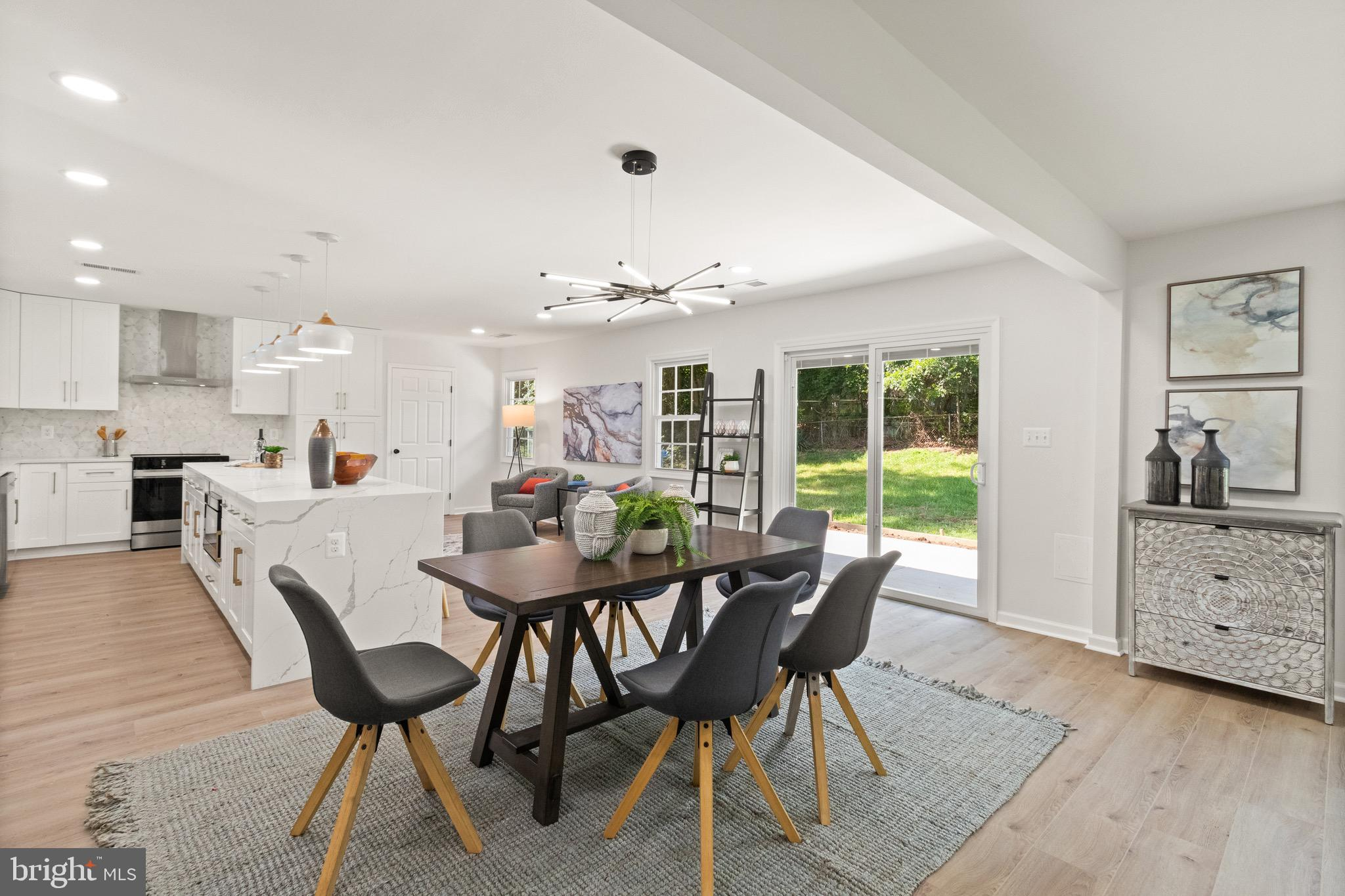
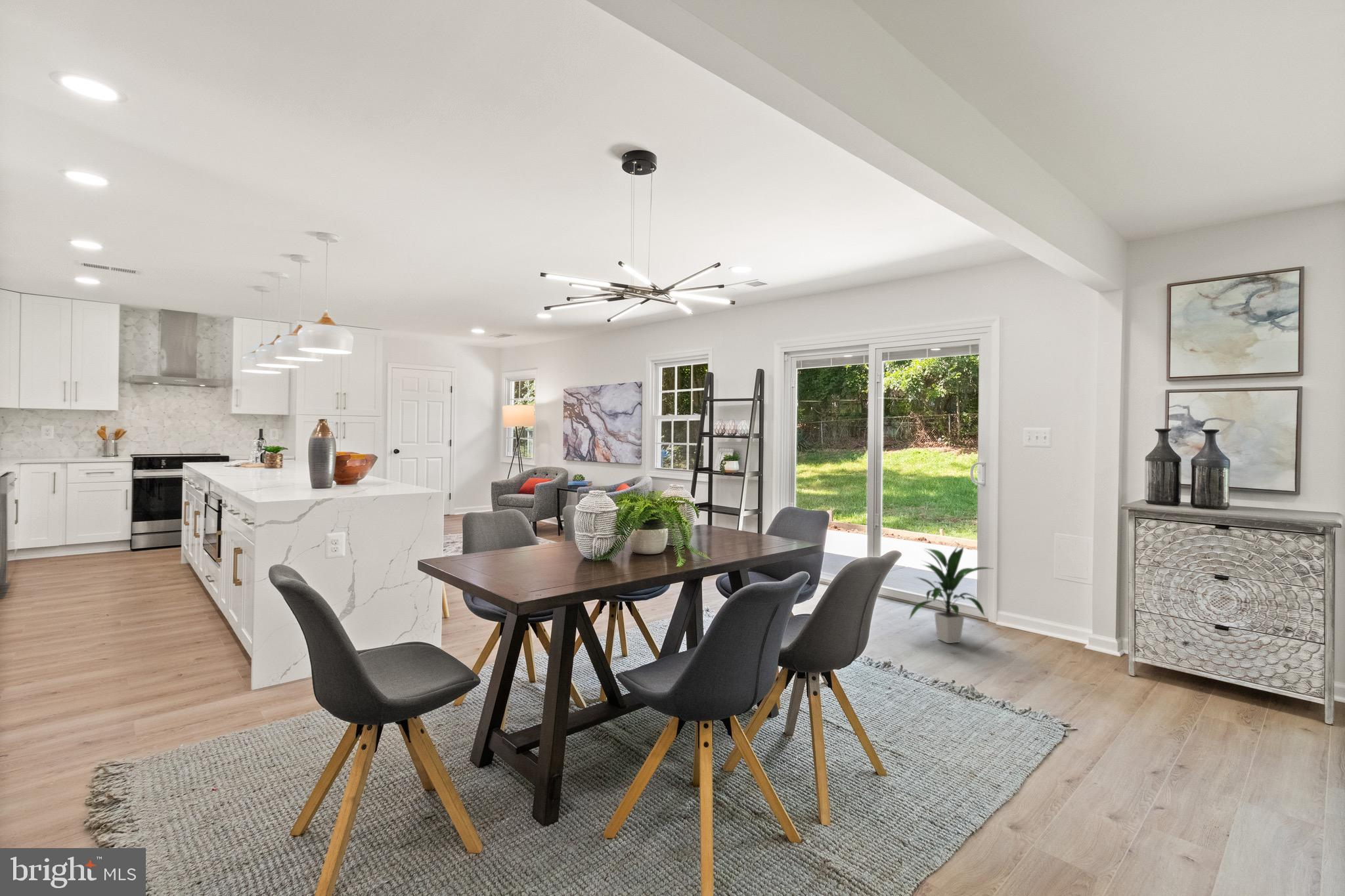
+ indoor plant [908,544,993,644]
